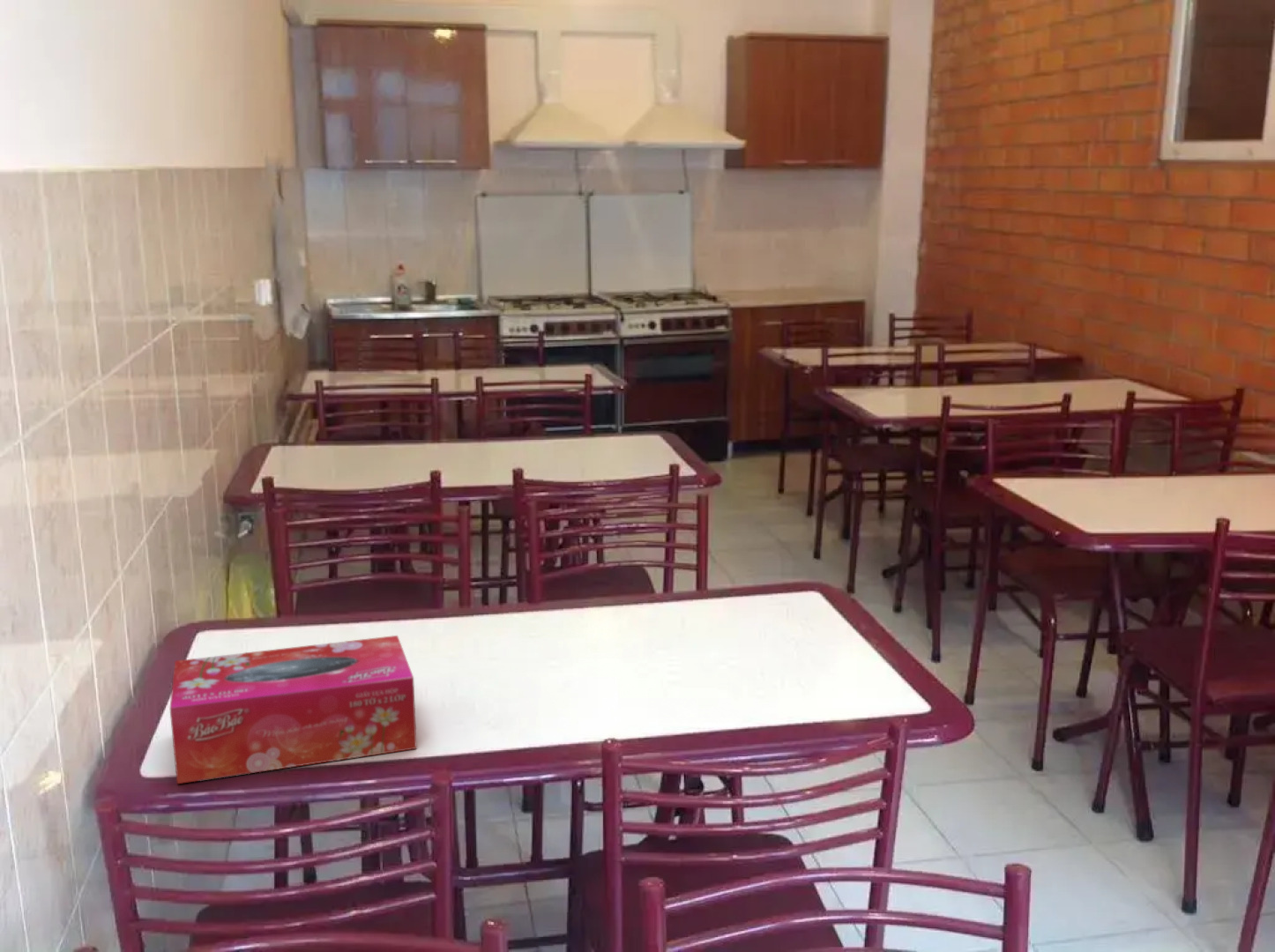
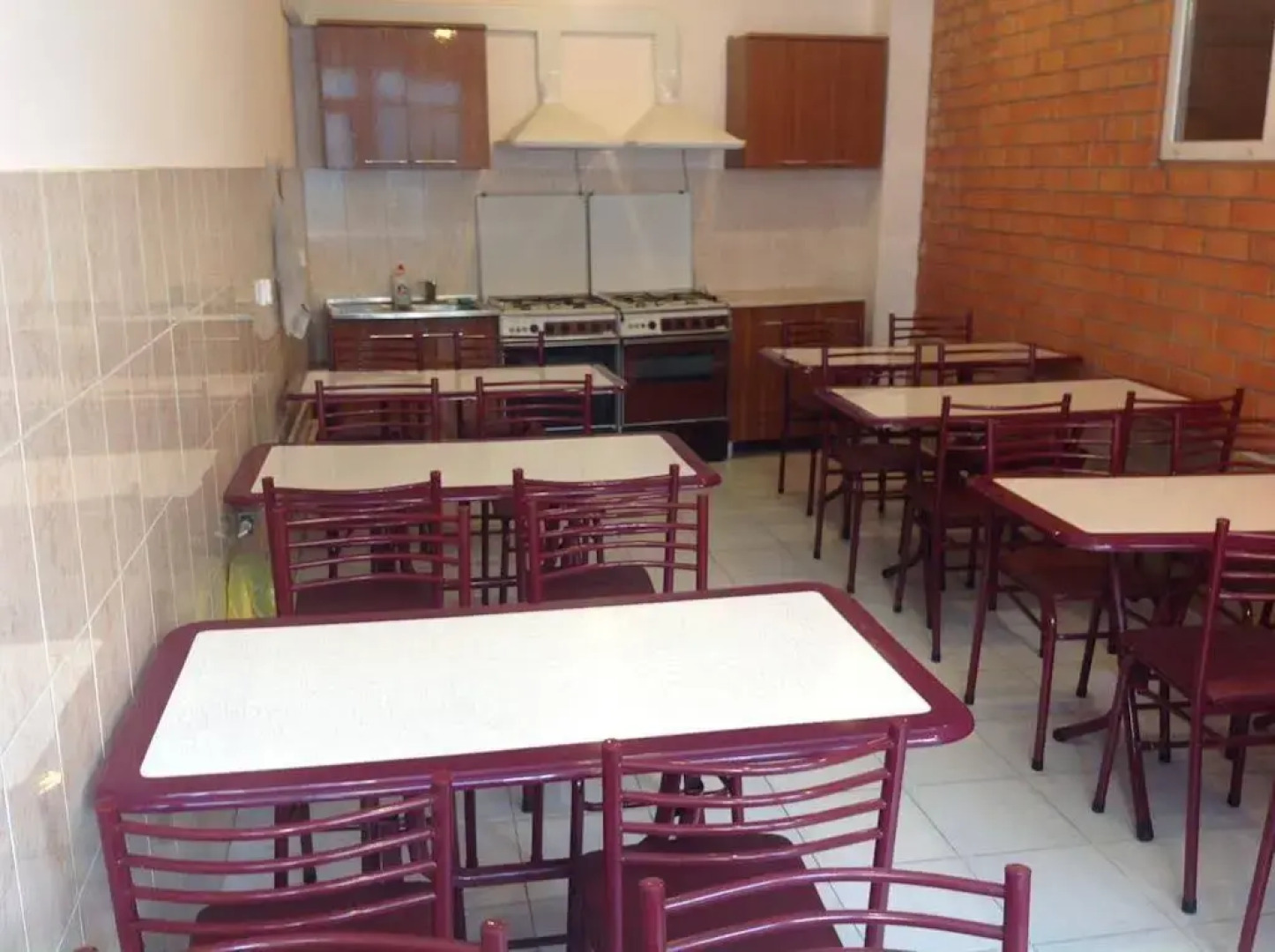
- tissue box [168,635,418,785]
